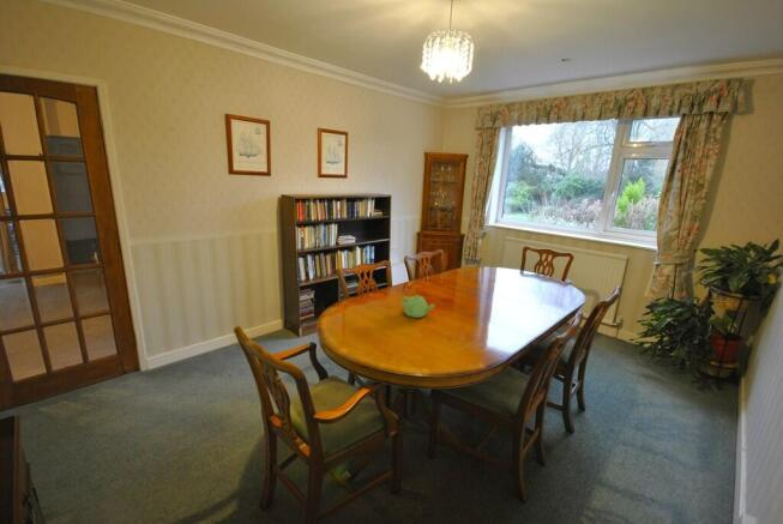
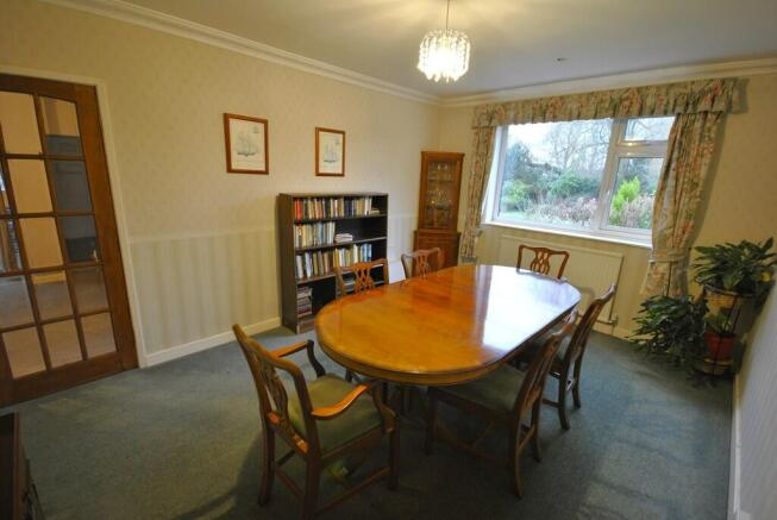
- teapot [399,294,436,319]
